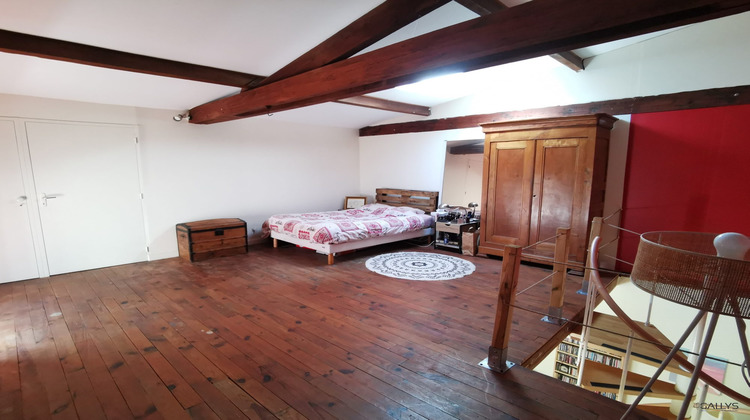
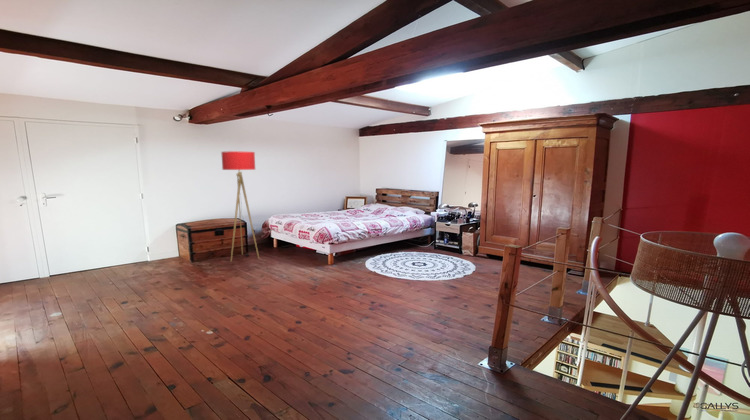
+ floor lamp [220,150,260,263]
